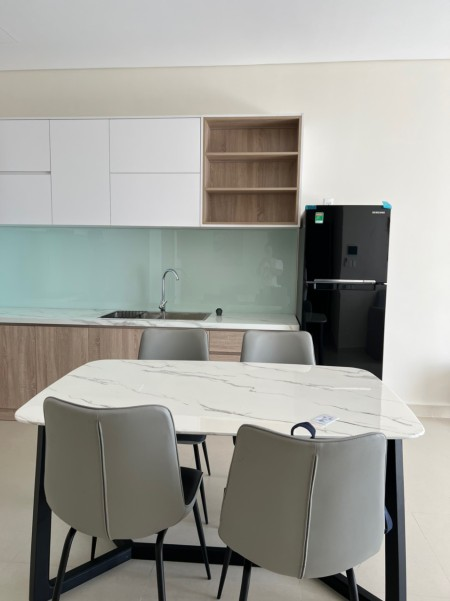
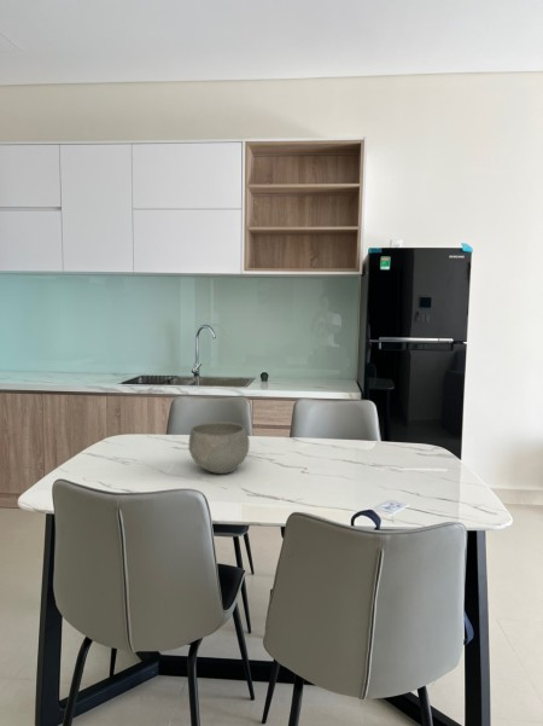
+ bowl [187,420,251,475]
